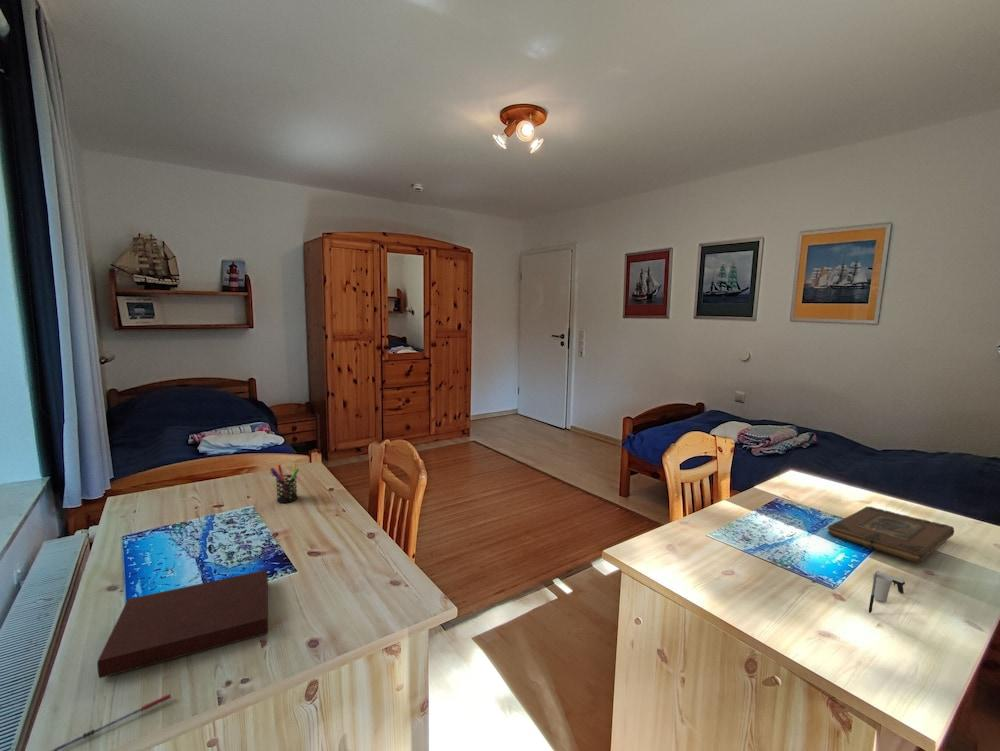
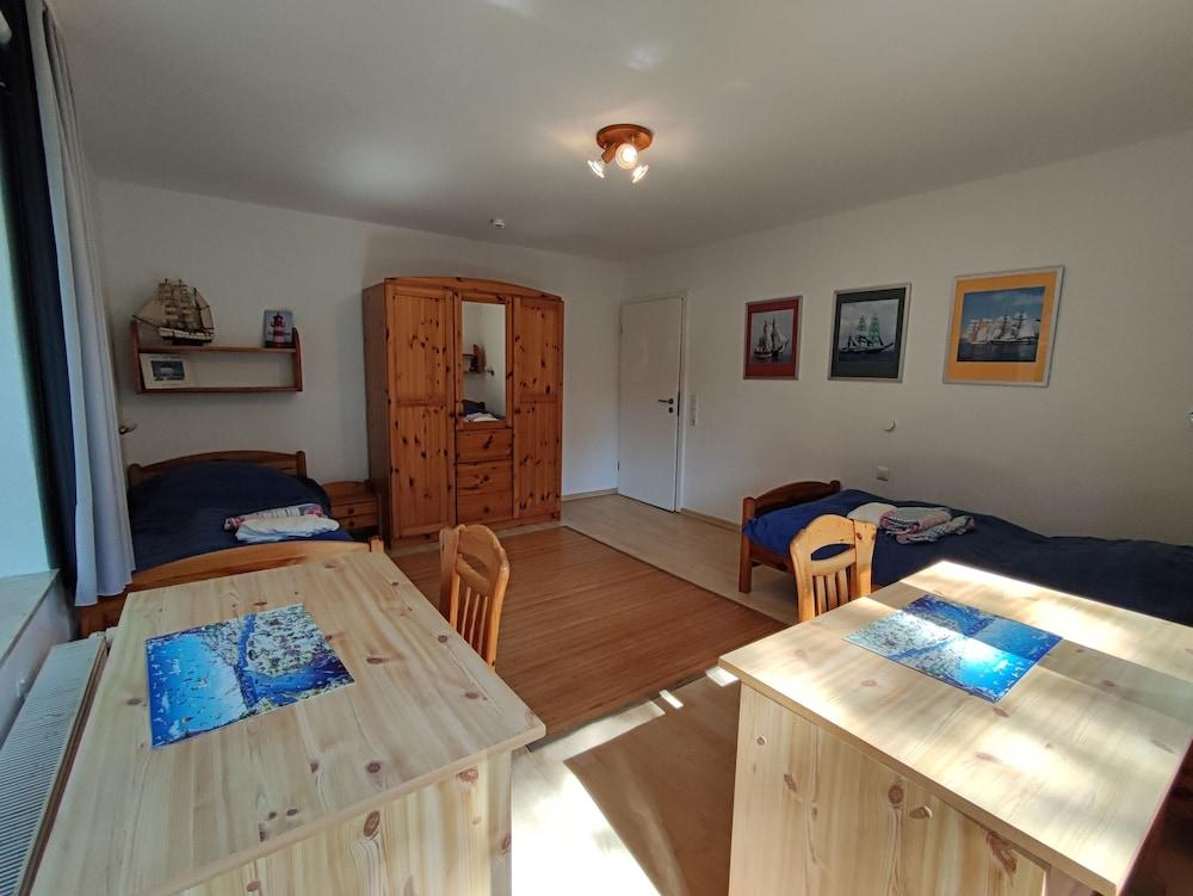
- notebook [96,569,269,679]
- pen holder [269,461,300,504]
- book [827,505,955,565]
- pen [49,693,172,751]
- cup [868,570,906,614]
